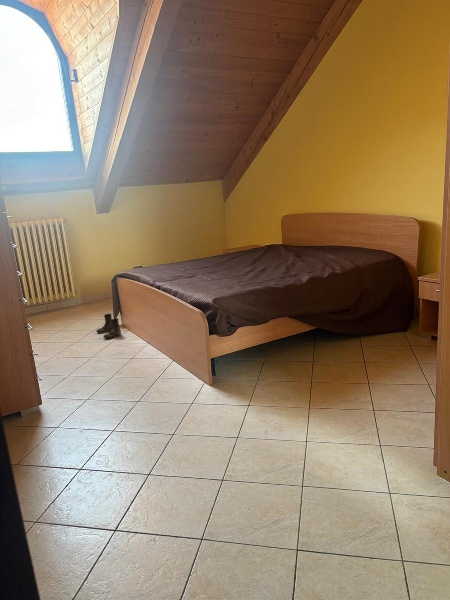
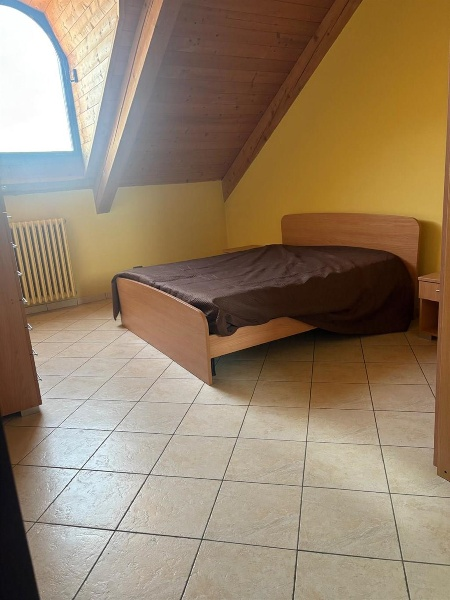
- boots [95,313,122,339]
